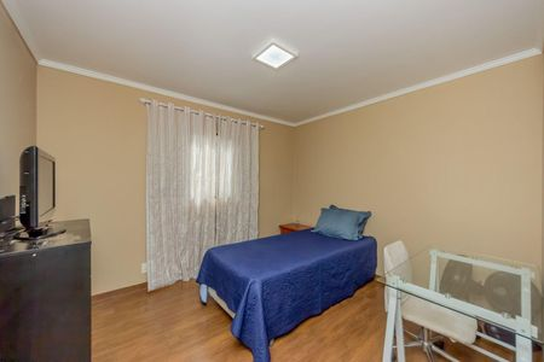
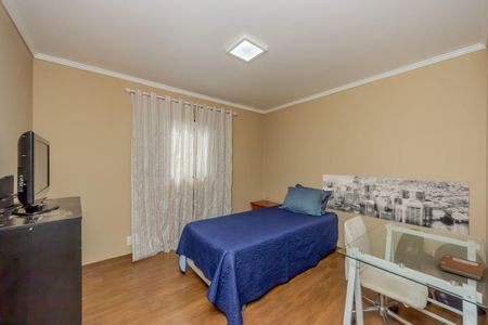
+ wall art [322,173,471,236]
+ notebook [437,253,486,283]
